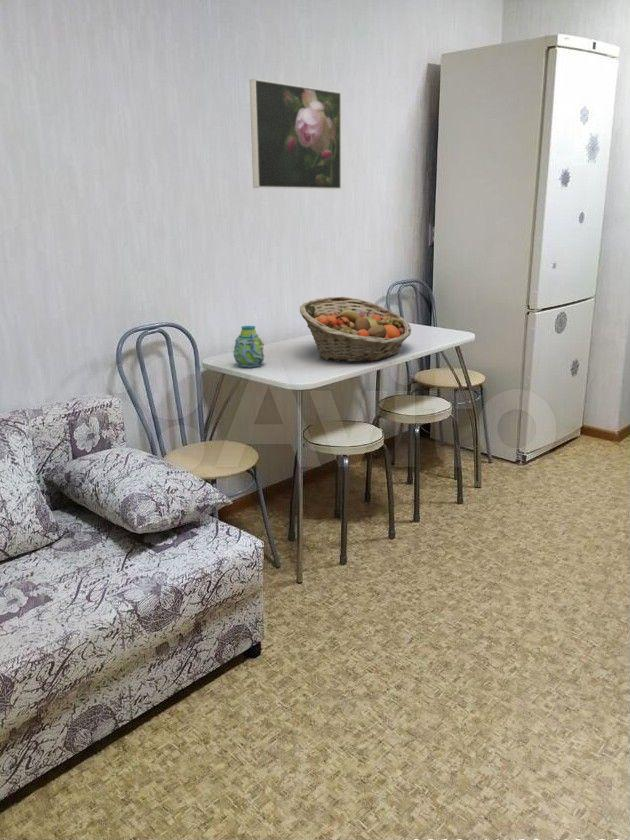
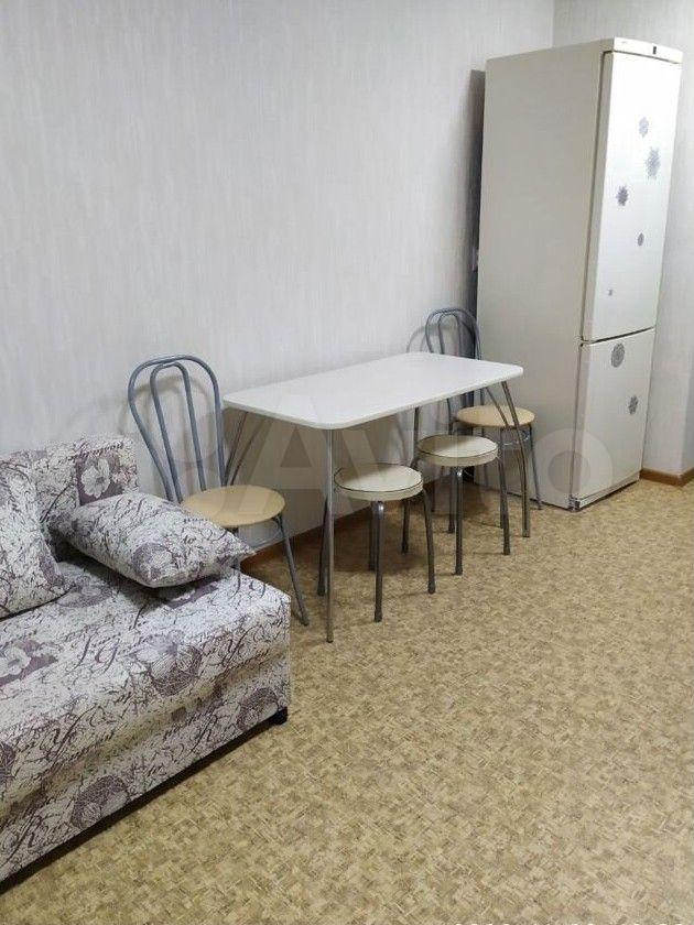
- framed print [249,78,342,190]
- fruit basket [299,296,412,363]
- mug [232,325,266,369]
